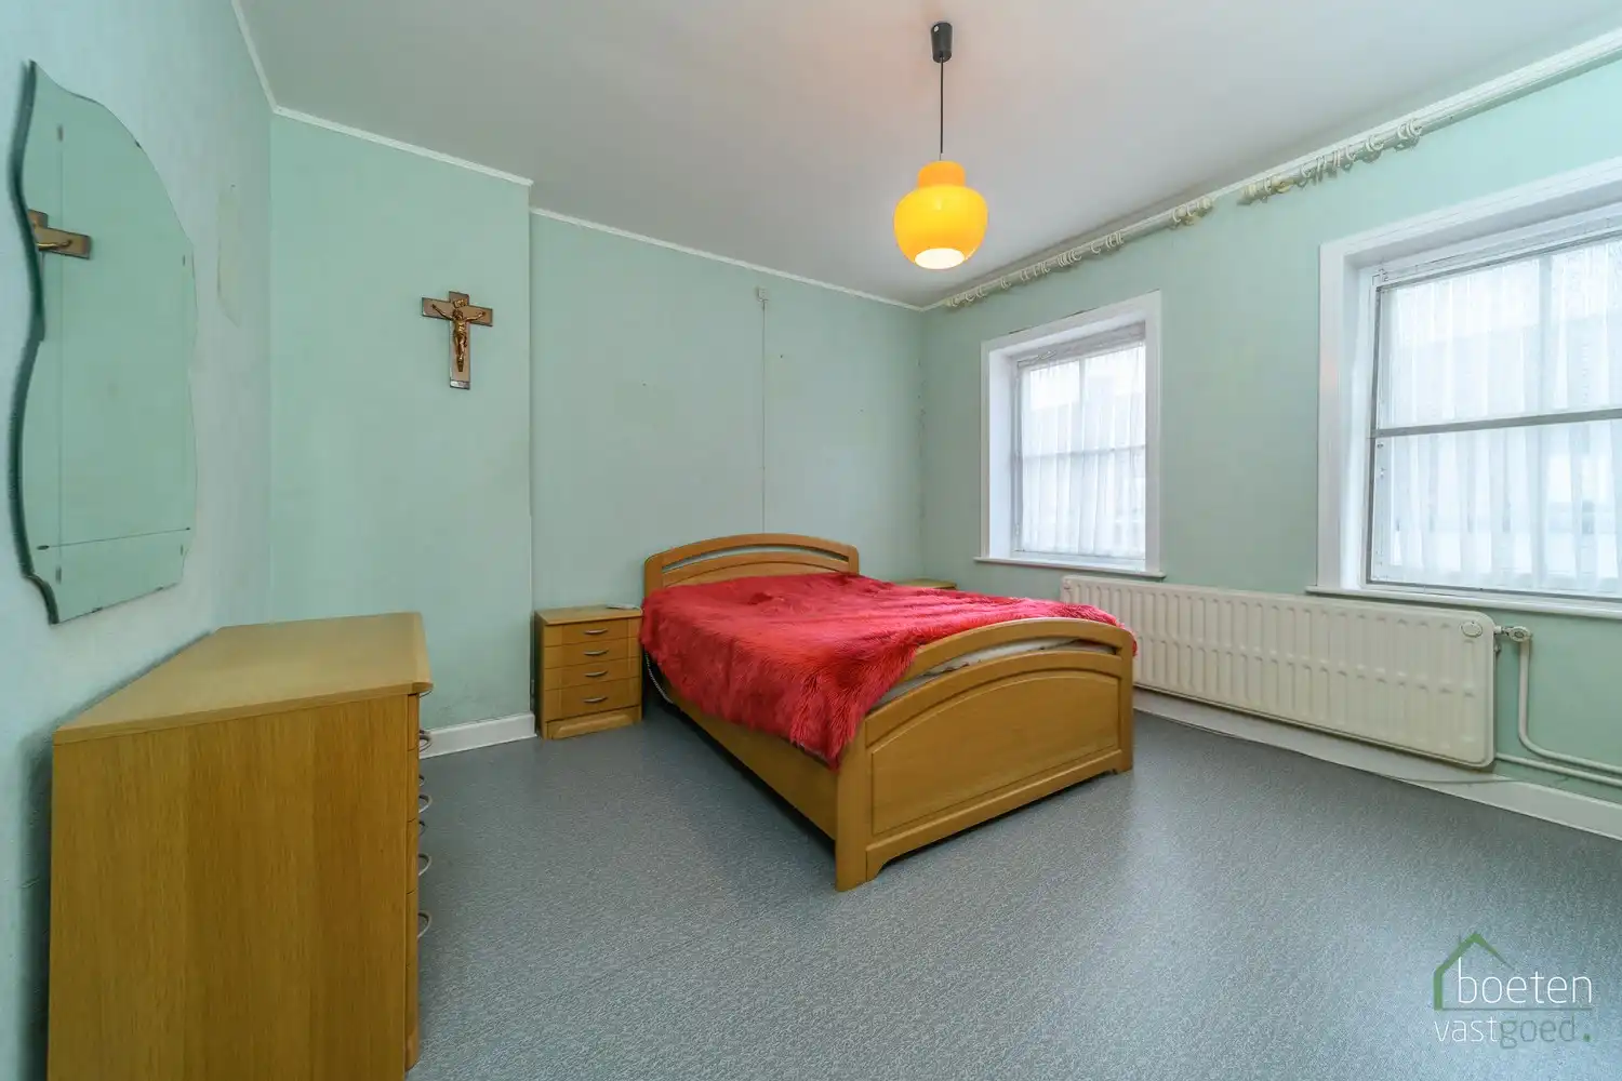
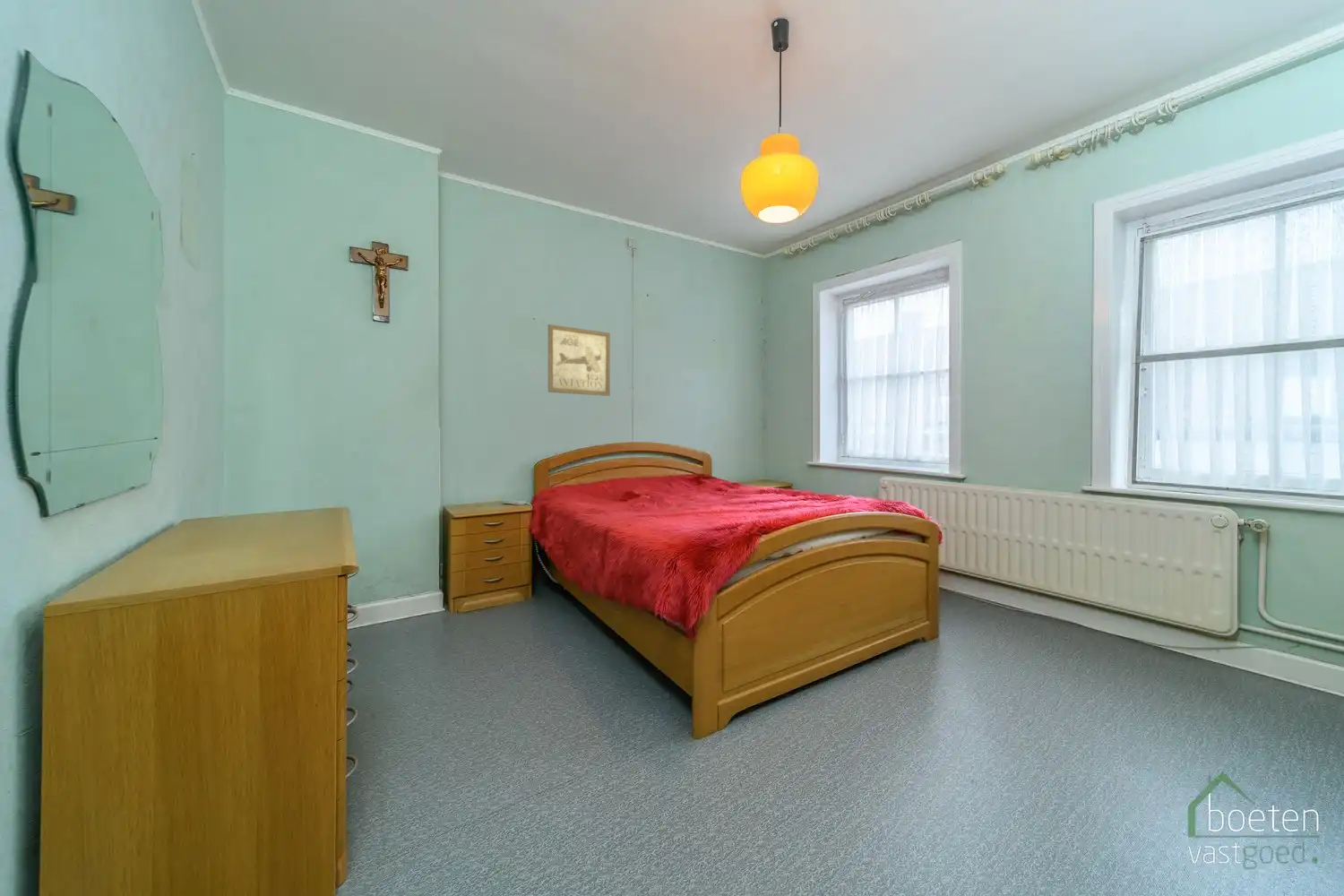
+ wall art [547,323,611,397]
